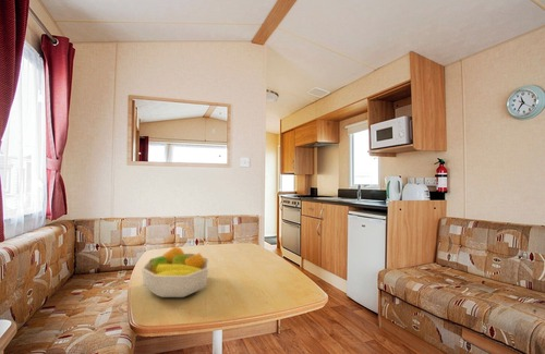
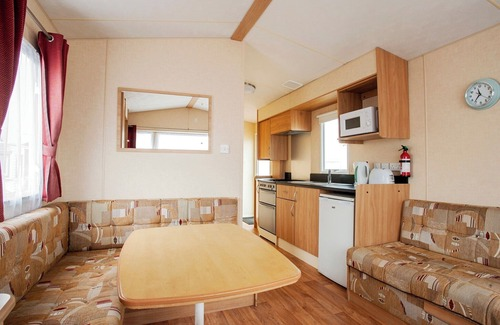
- fruit bowl [141,246,210,298]
